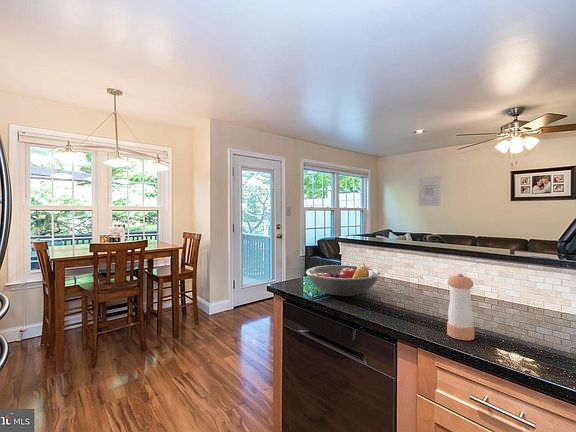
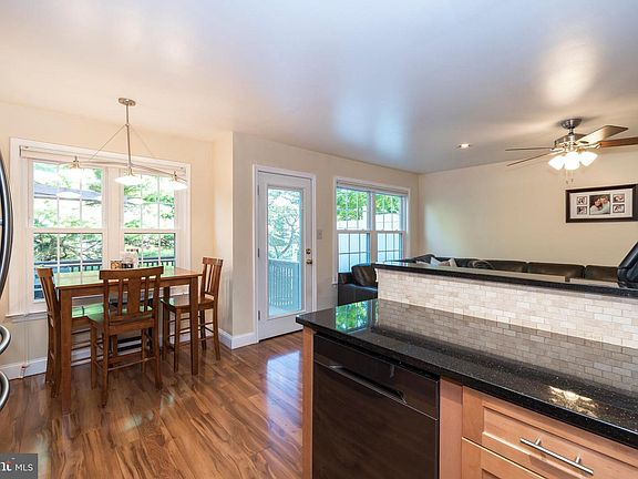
- wall art [417,174,441,207]
- fruit bowl [305,263,381,297]
- pepper shaker [446,273,475,341]
